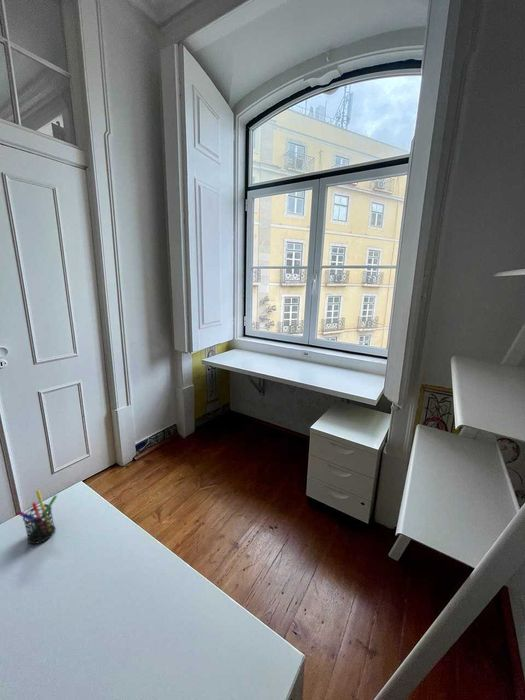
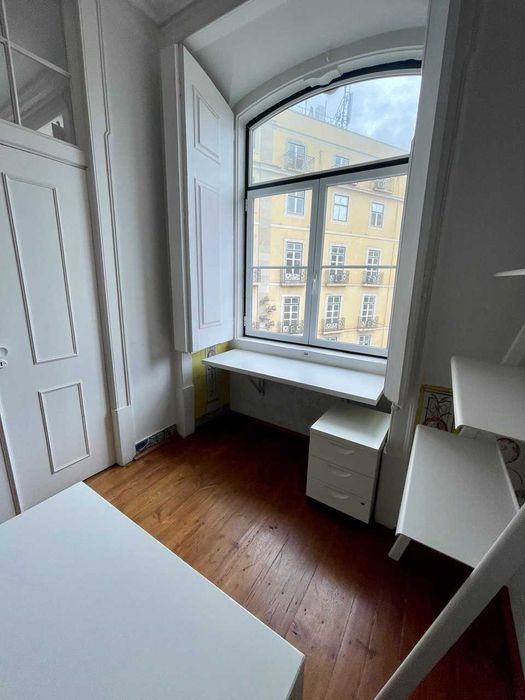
- pen holder [16,489,58,545]
